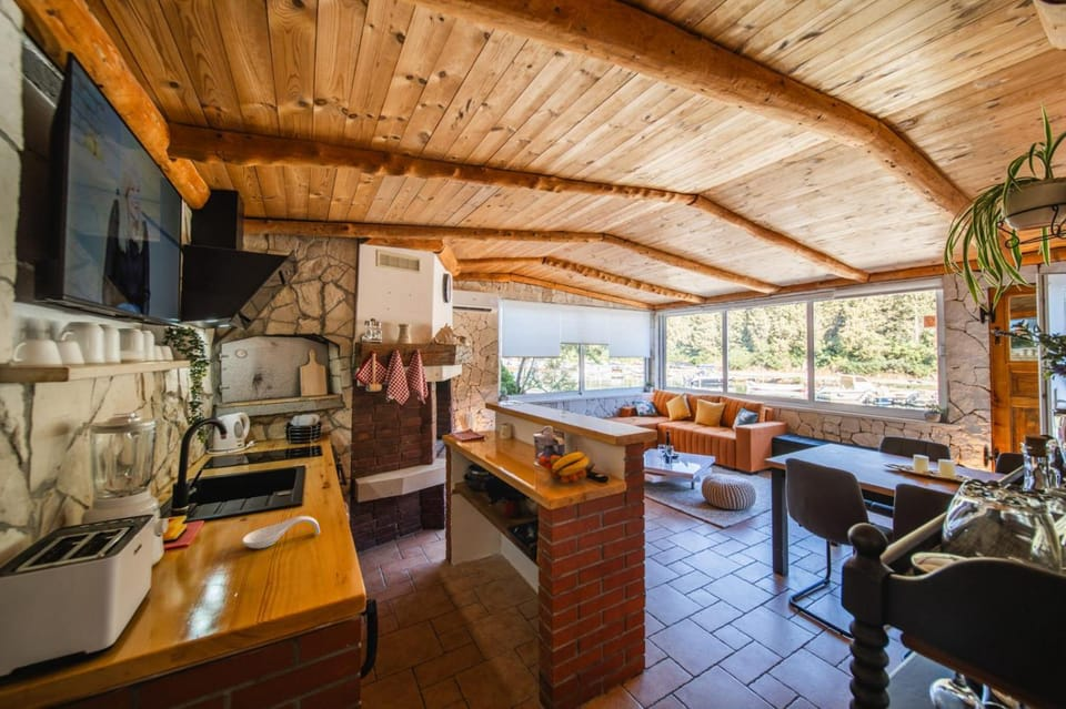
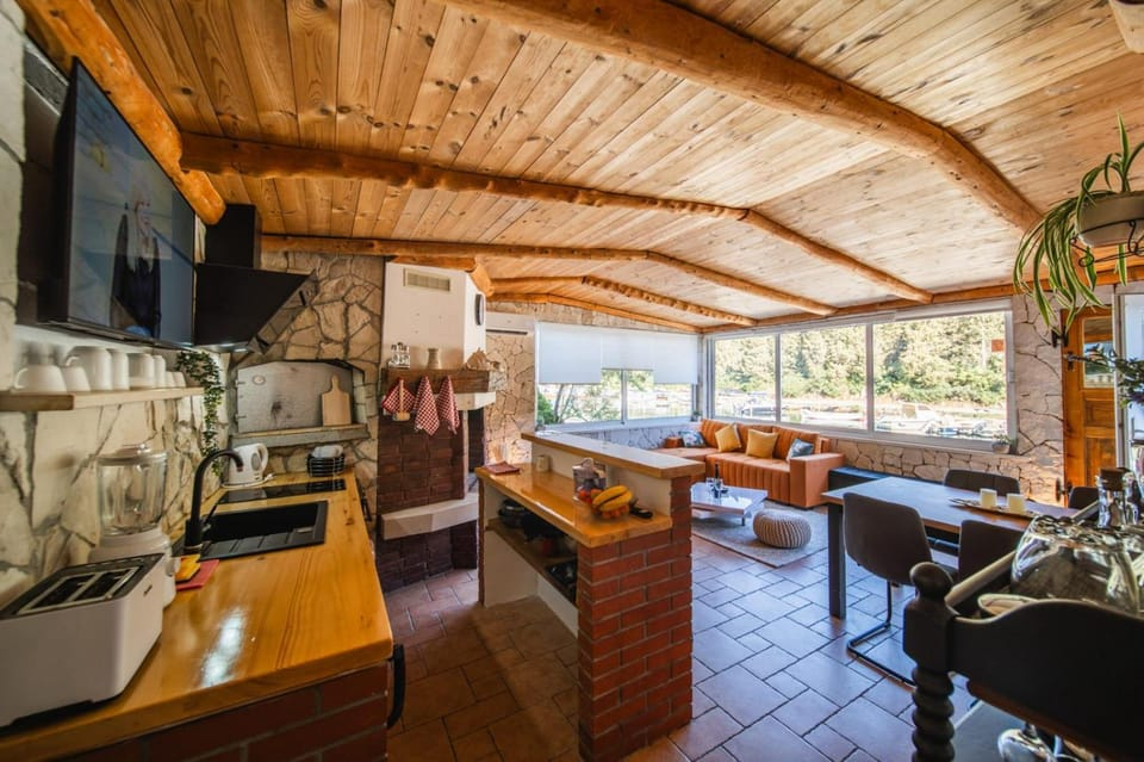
- spoon rest [241,515,321,549]
